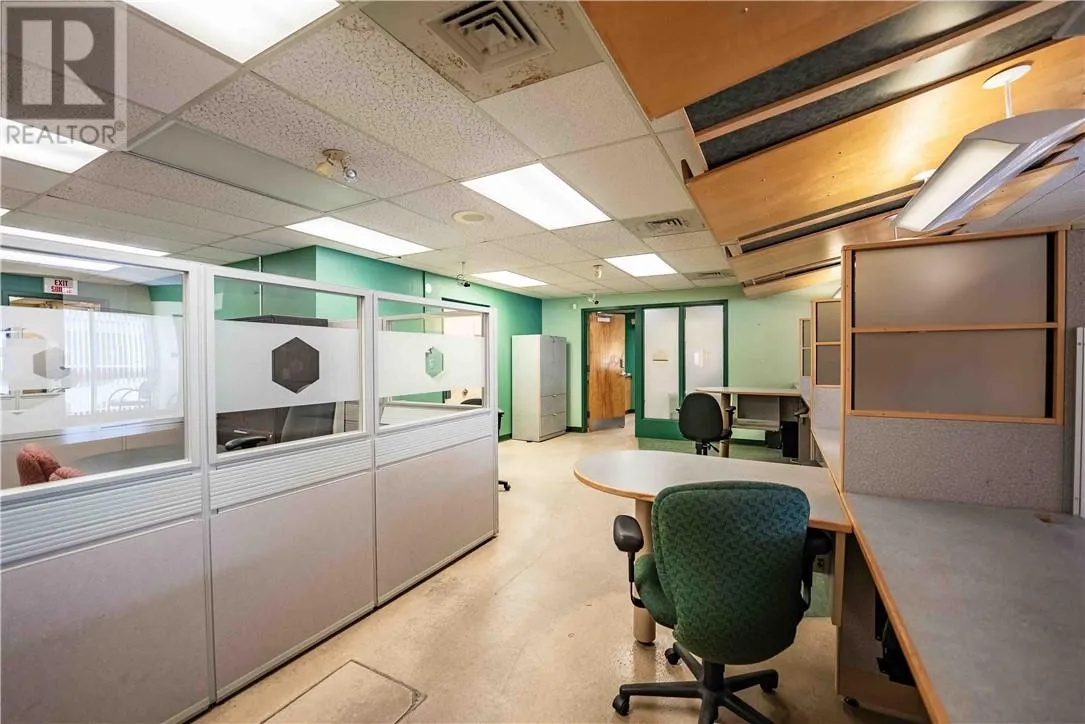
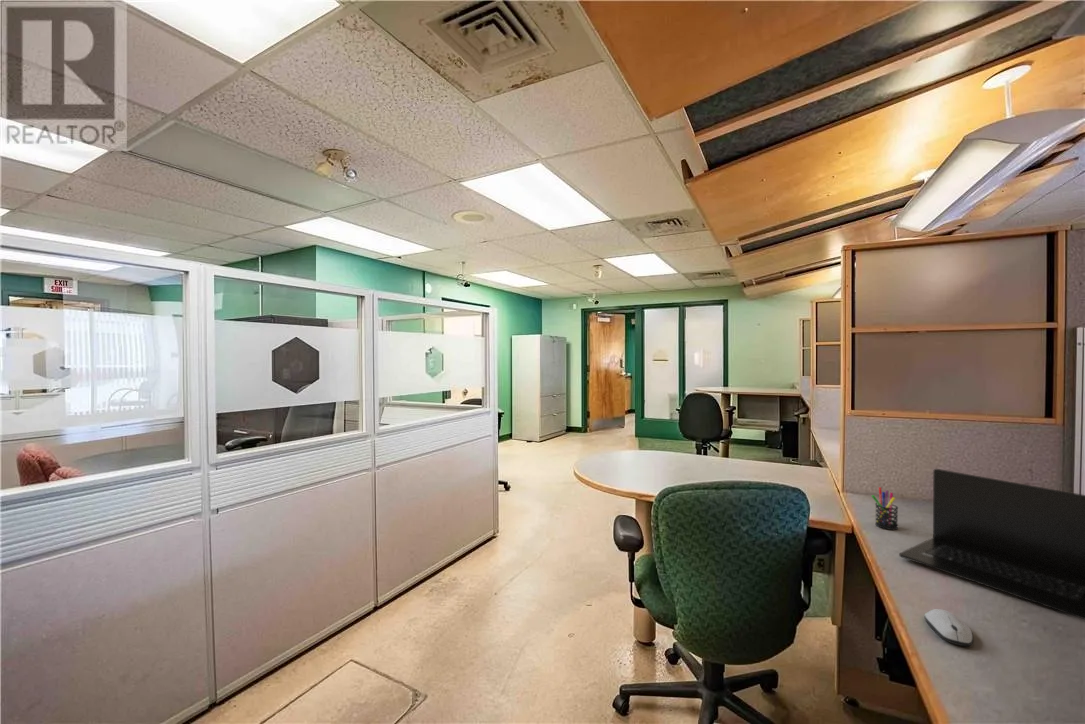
+ pen holder [871,486,899,531]
+ computer mouse [923,608,974,647]
+ laptop [898,468,1085,620]
